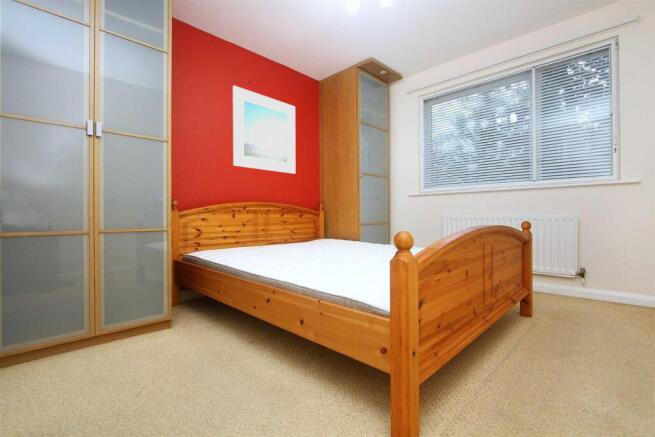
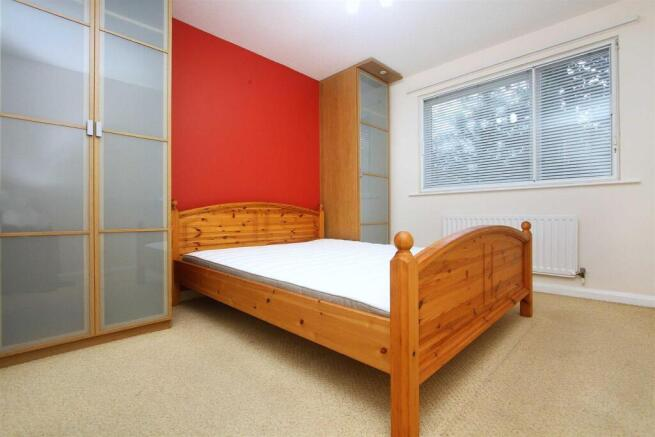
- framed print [232,85,296,175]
